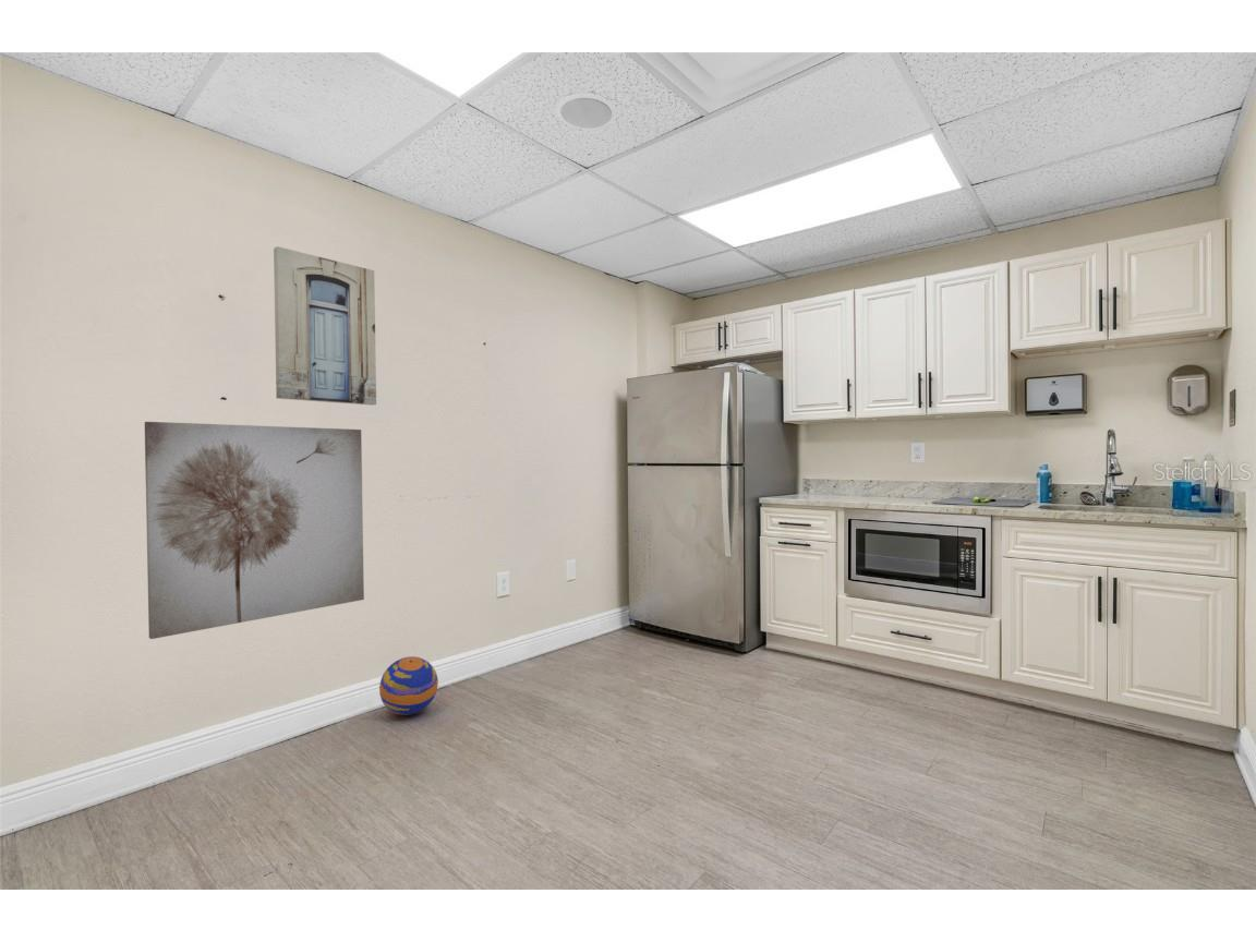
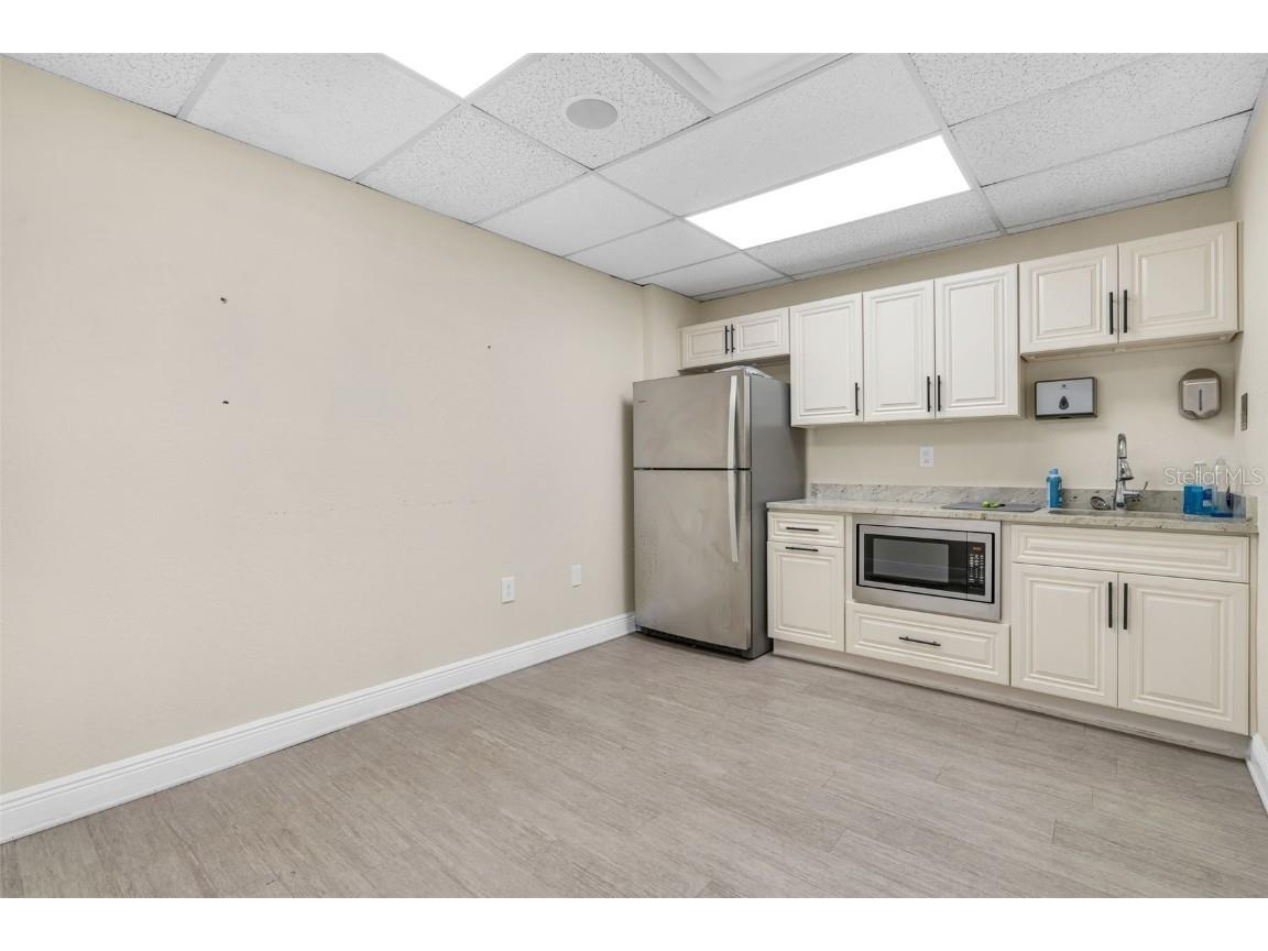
- wall art [273,245,377,407]
- ball [378,655,439,716]
- wall art [144,421,365,640]
